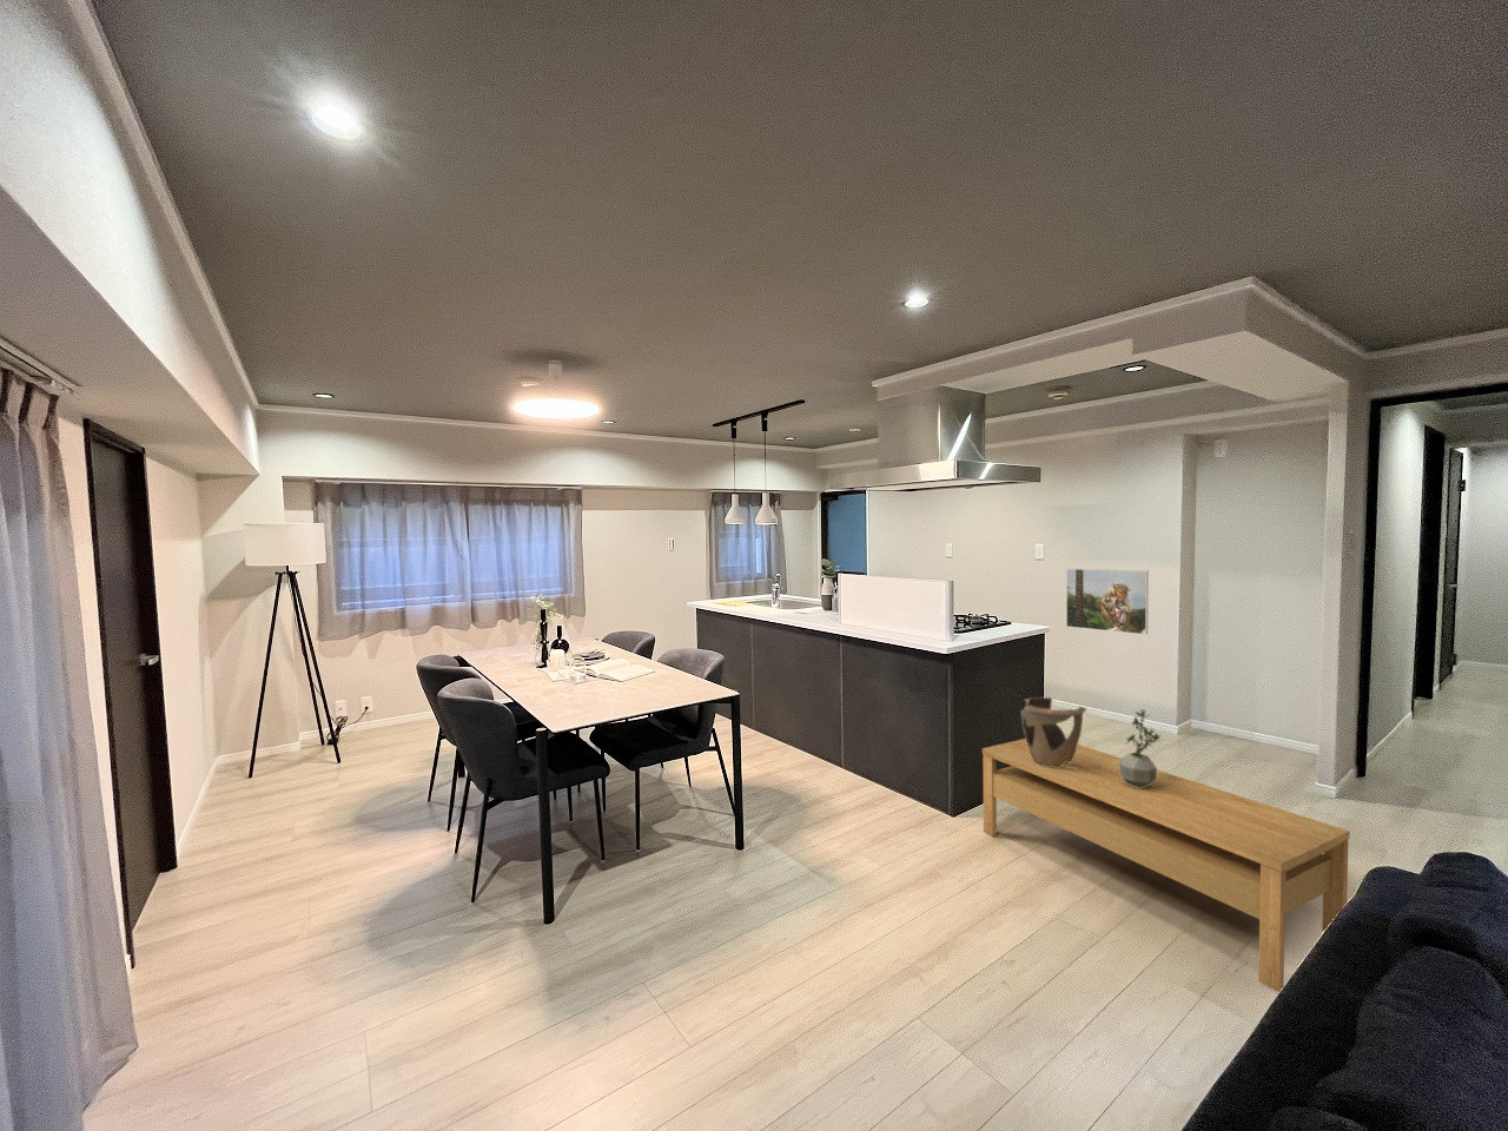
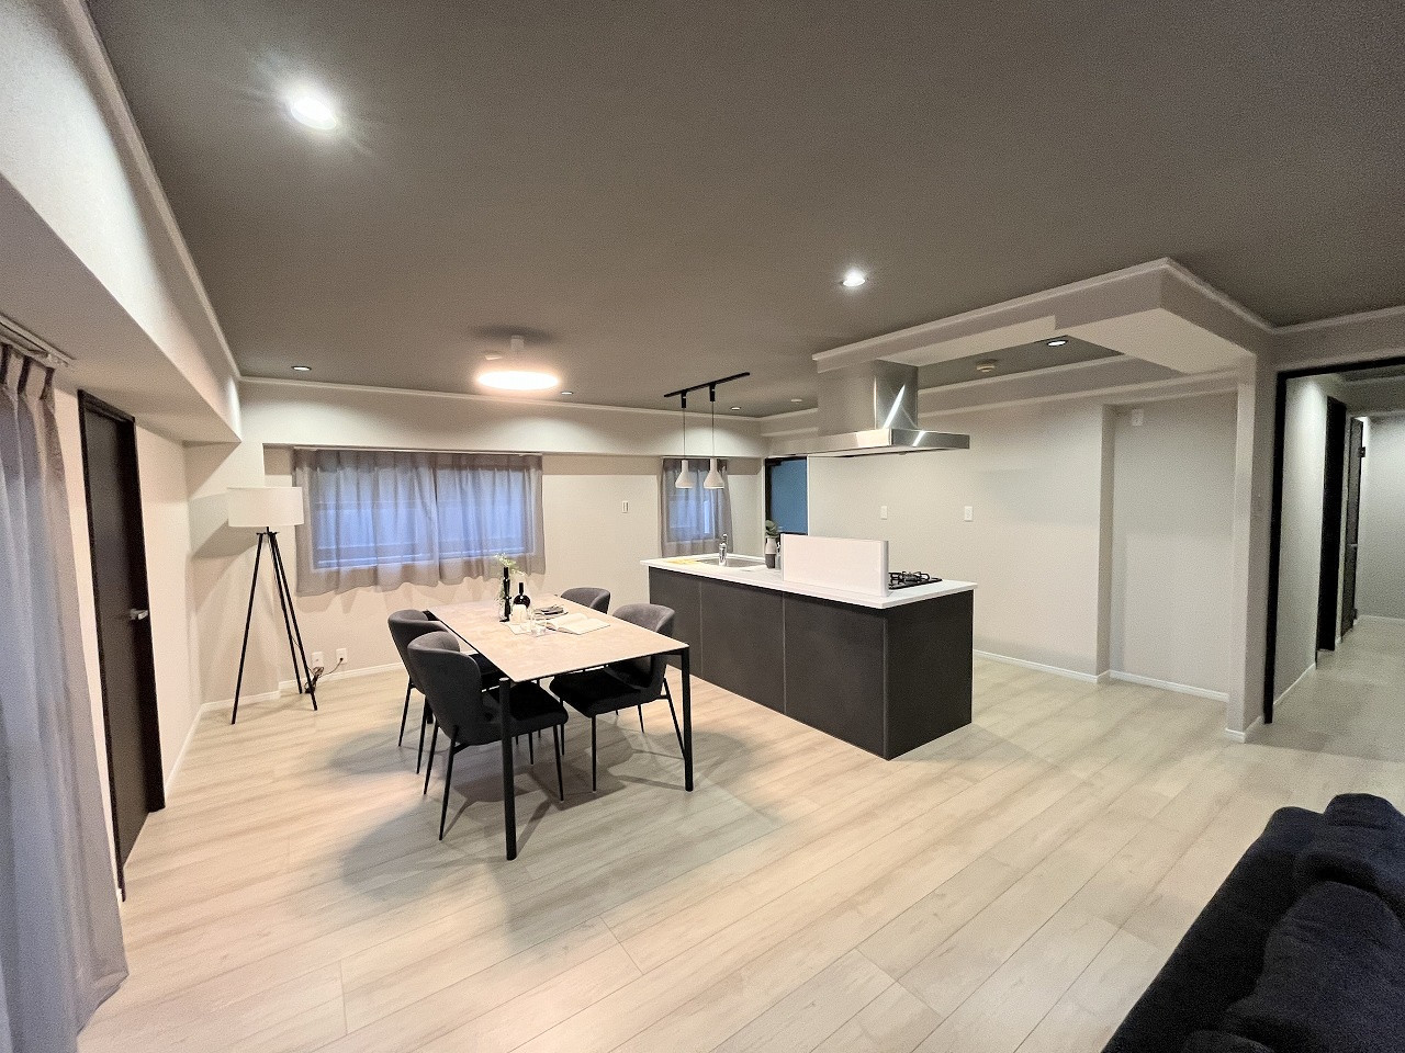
- decorative bowl [1020,696,1088,769]
- potted plant [1120,708,1164,788]
- coffee table [981,738,1351,993]
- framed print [1065,568,1149,636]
